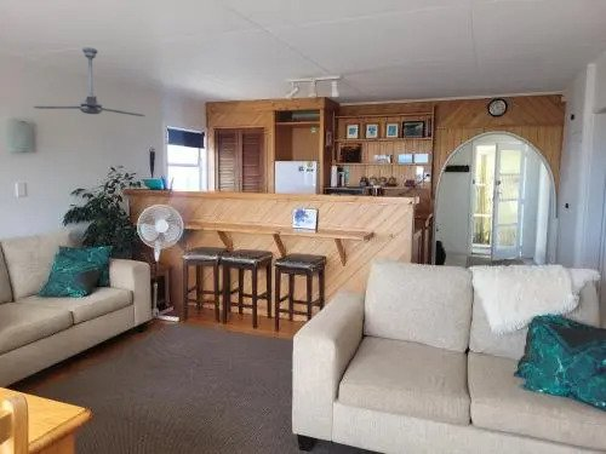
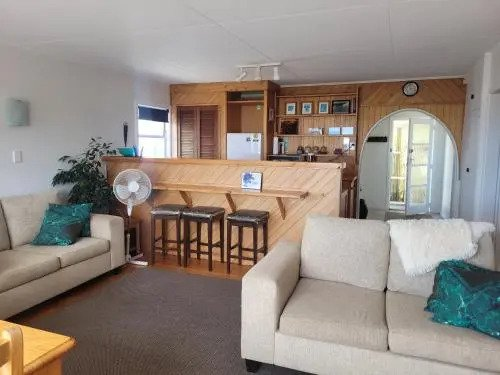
- ceiling fan [32,46,147,117]
